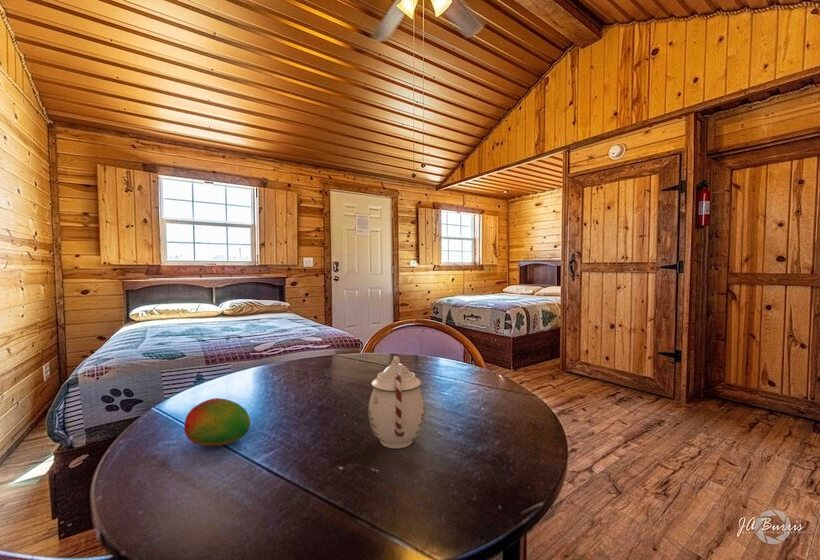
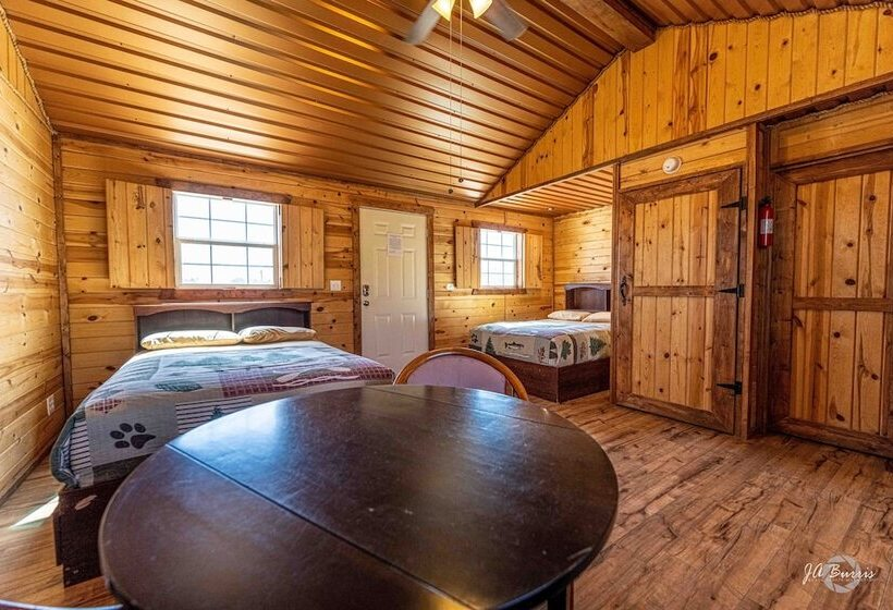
- fruit [183,397,251,447]
- teapot [367,355,426,449]
